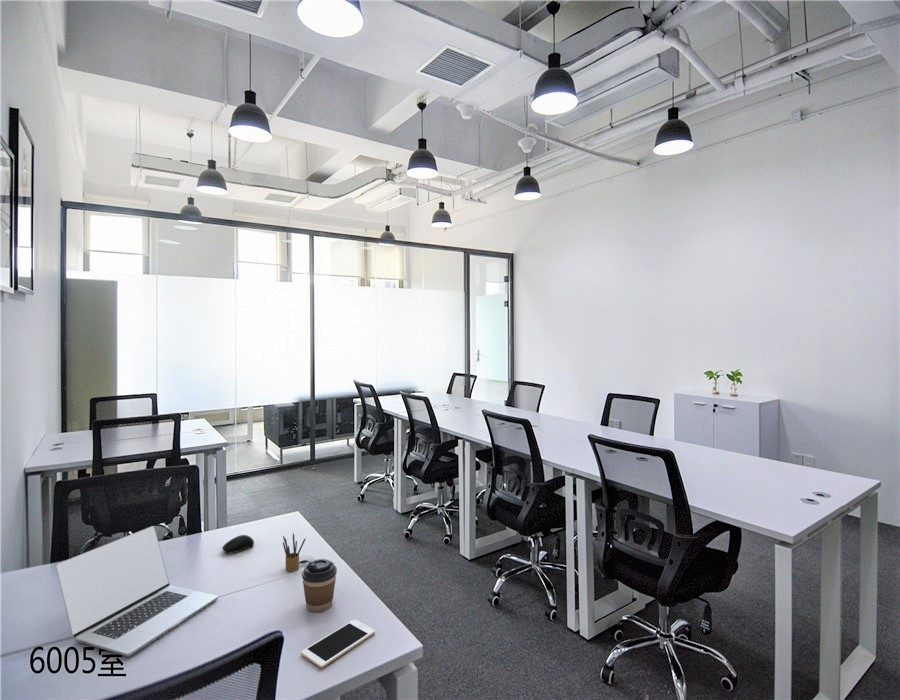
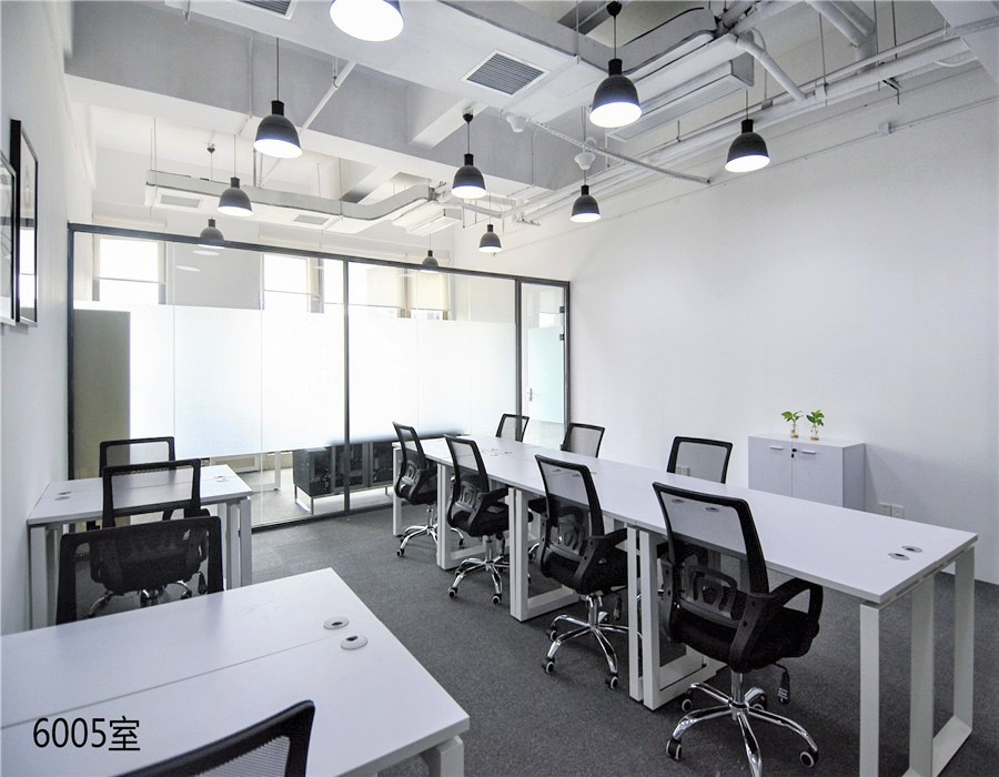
- computer mouse [221,534,255,554]
- coffee cup [301,558,338,613]
- pencil box [281,532,306,572]
- laptop [54,525,219,658]
- cell phone [300,619,376,669]
